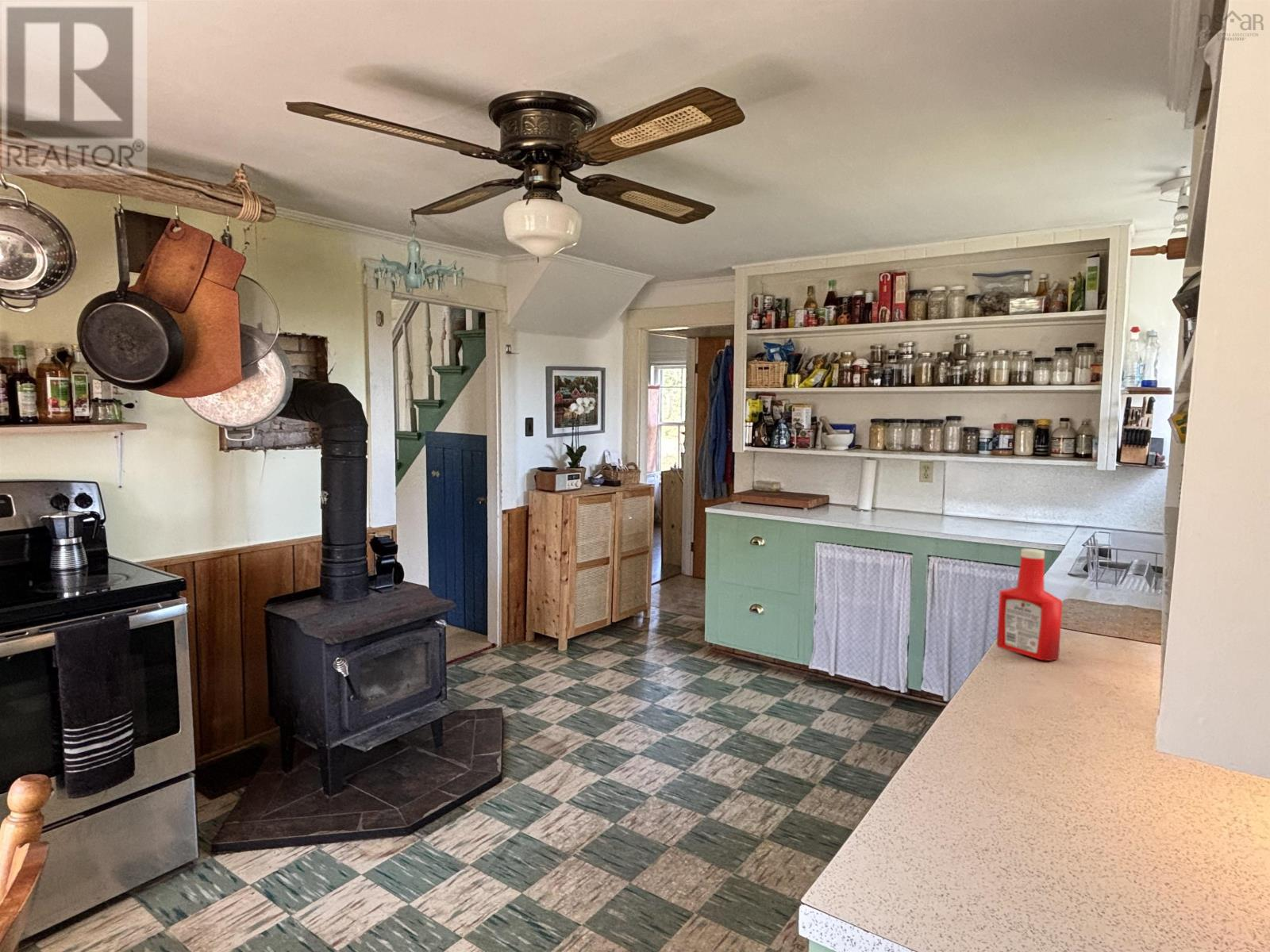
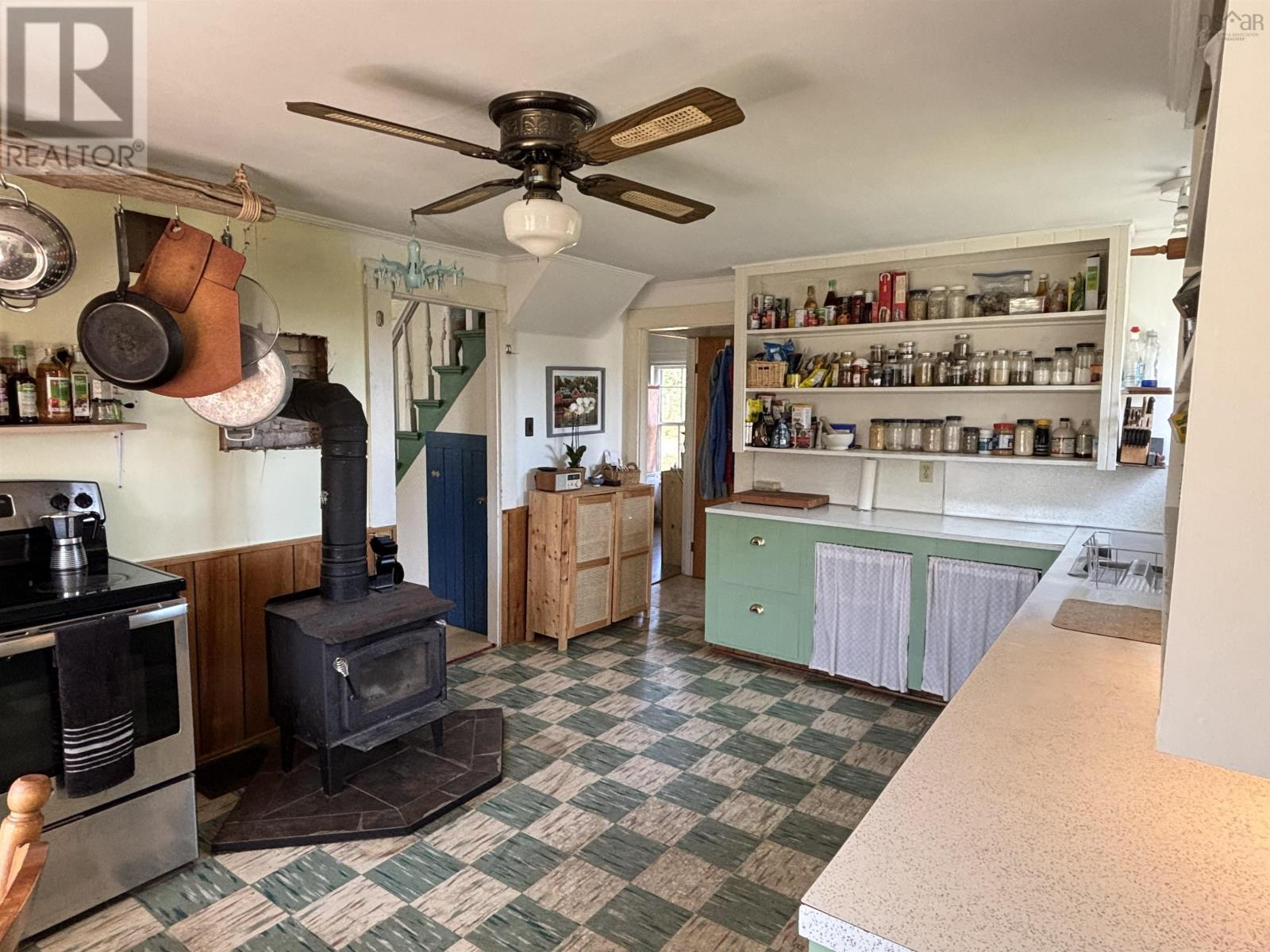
- soap bottle [996,548,1064,662]
